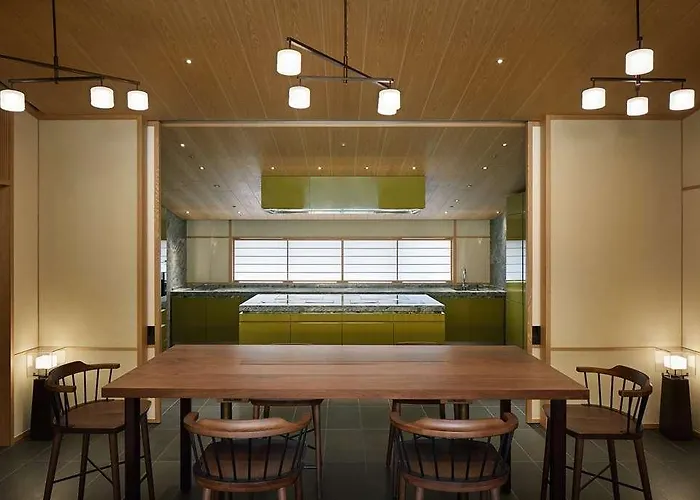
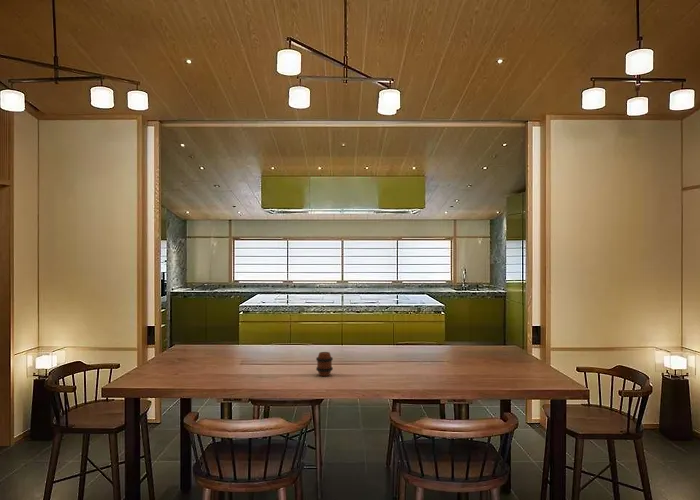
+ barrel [315,351,334,377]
